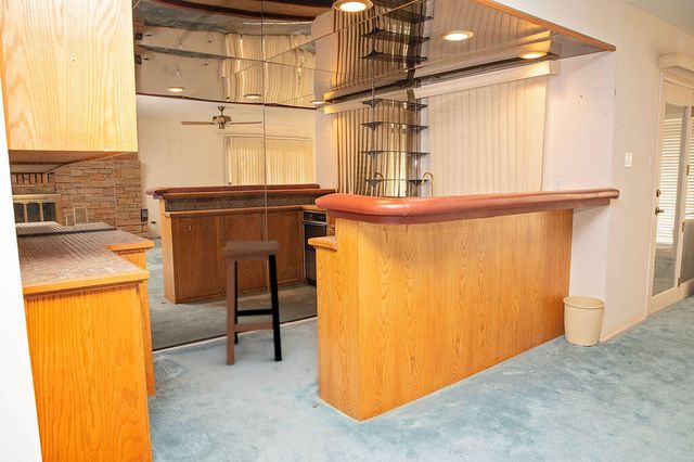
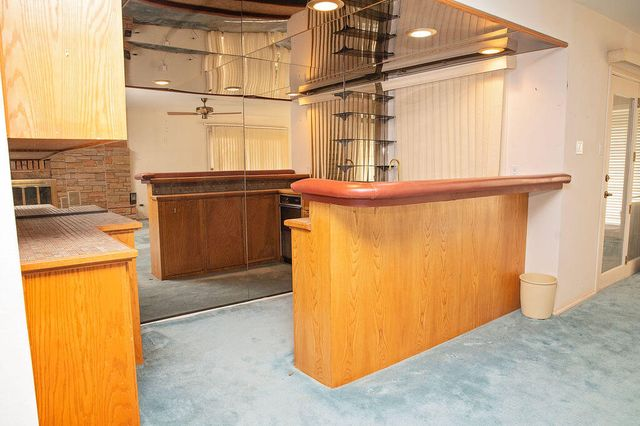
- bar stool [221,240,283,365]
